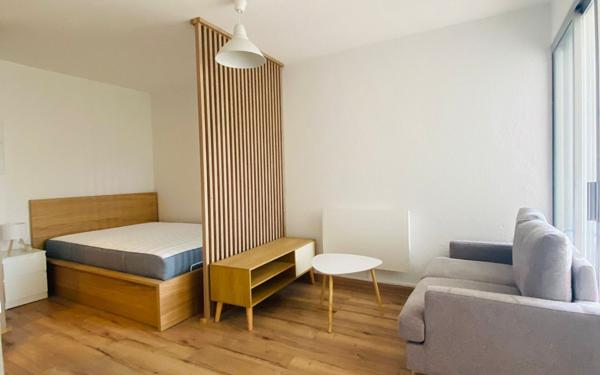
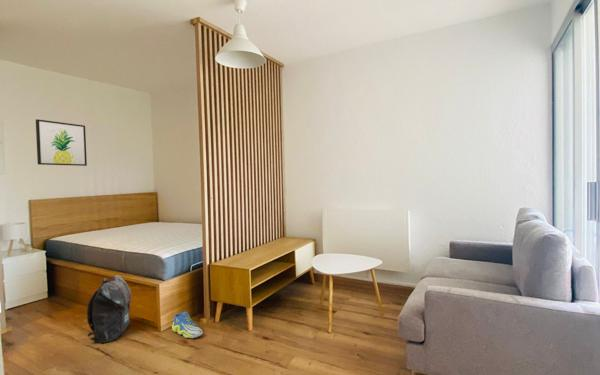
+ sneaker [171,310,204,339]
+ wall art [35,118,88,167]
+ backpack [86,274,132,344]
